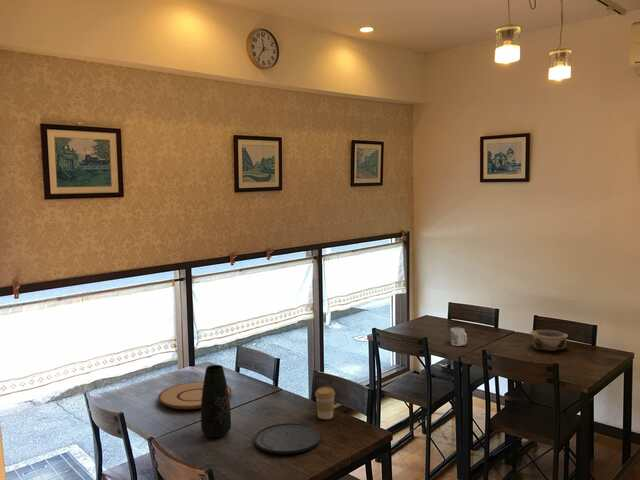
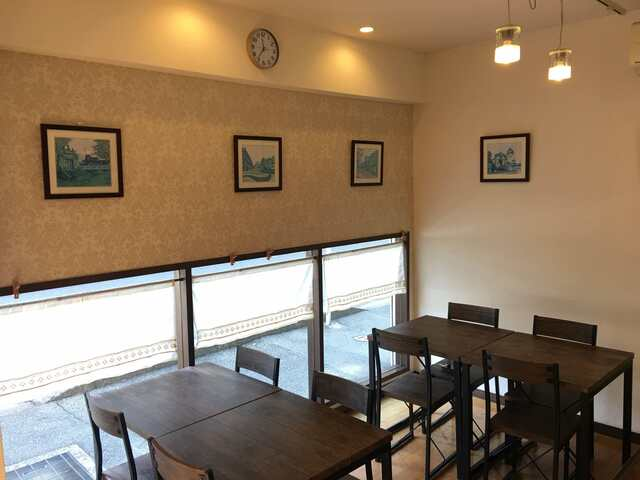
- vase [200,364,232,439]
- plate [157,381,232,410]
- mug [450,327,468,347]
- coffee cup [314,386,336,420]
- plate [254,422,321,455]
- bowl [529,329,569,352]
